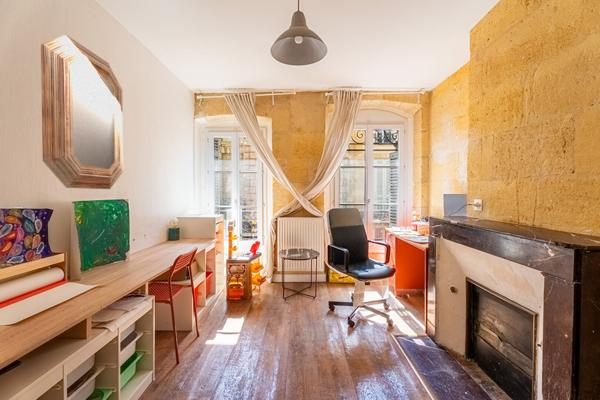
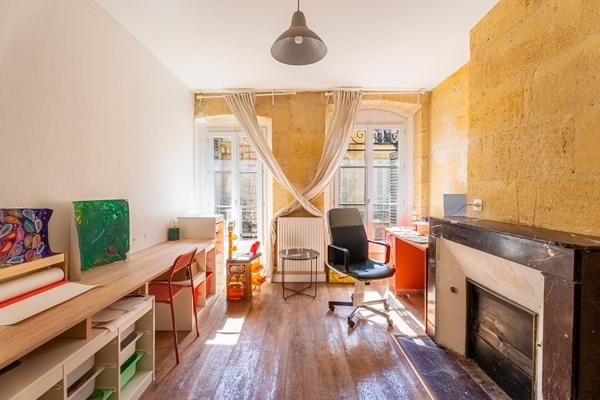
- home mirror [40,34,124,190]
